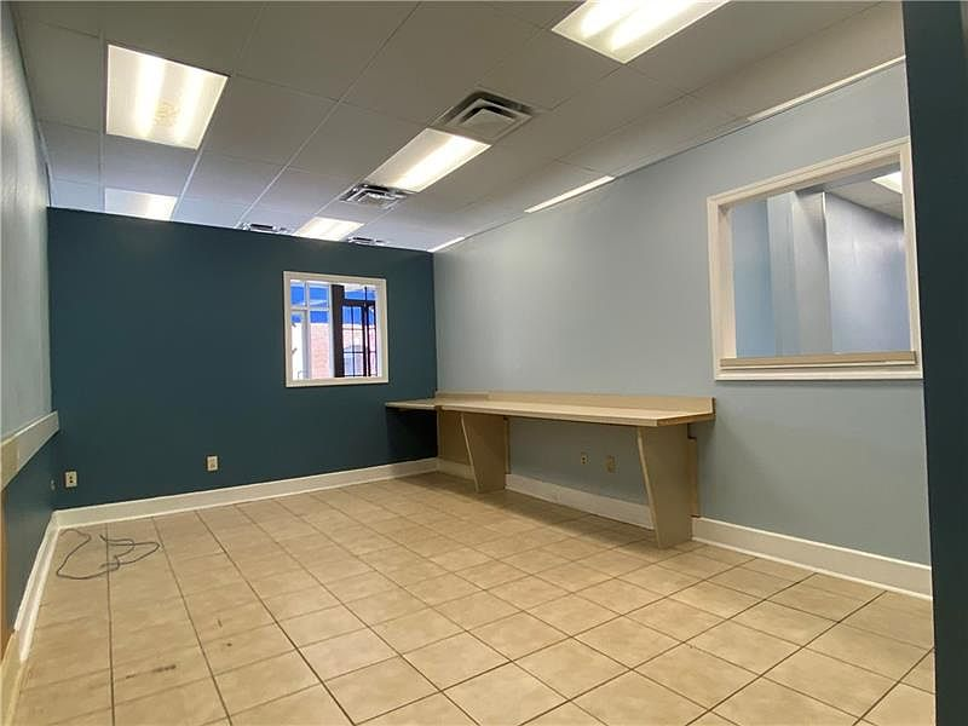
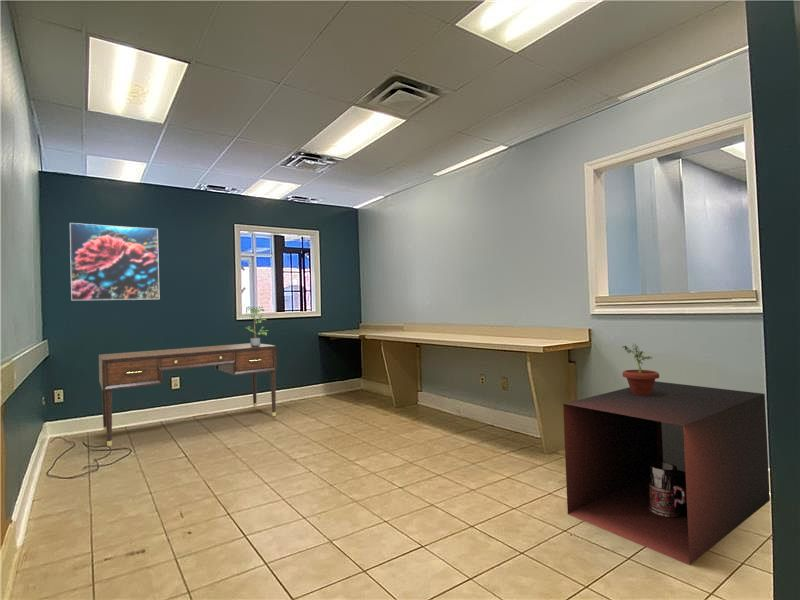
+ storage cabinet [562,380,771,566]
+ desk [98,342,278,447]
+ potted plant [621,344,660,396]
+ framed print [69,222,160,301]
+ potted plant [246,305,270,347]
